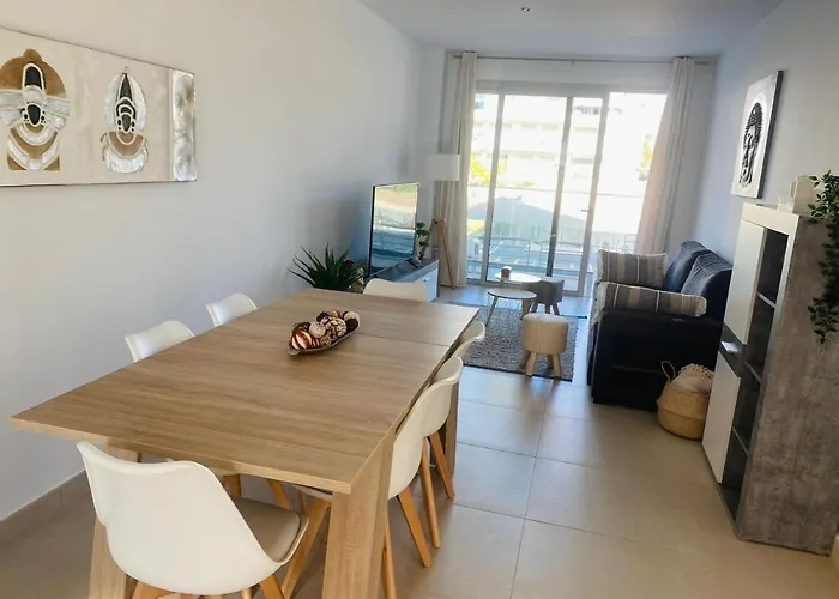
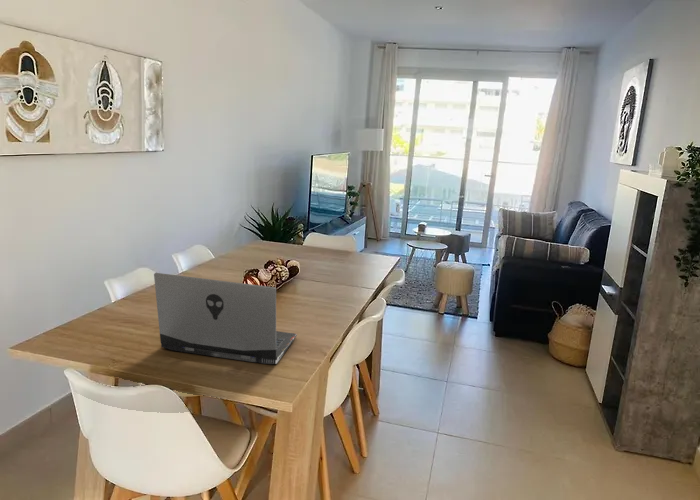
+ laptop computer [153,272,298,365]
